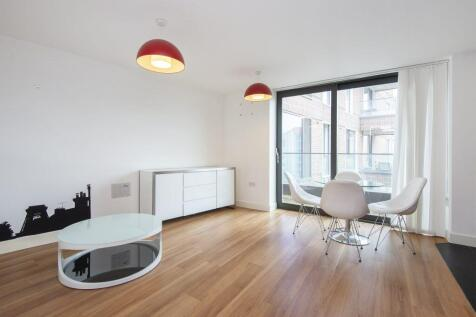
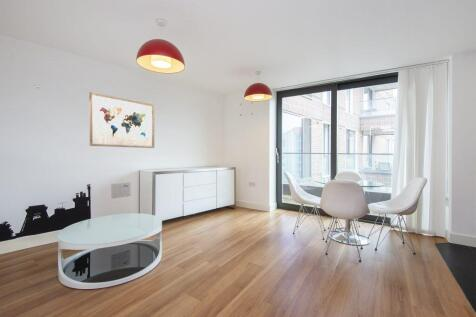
+ wall art [89,91,155,149]
